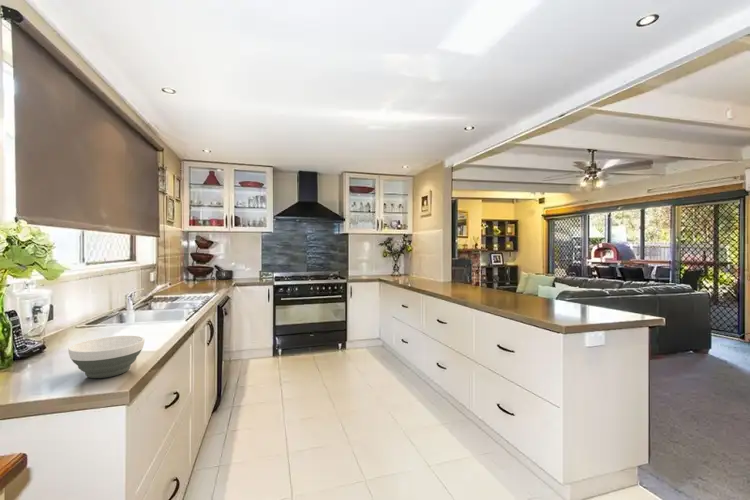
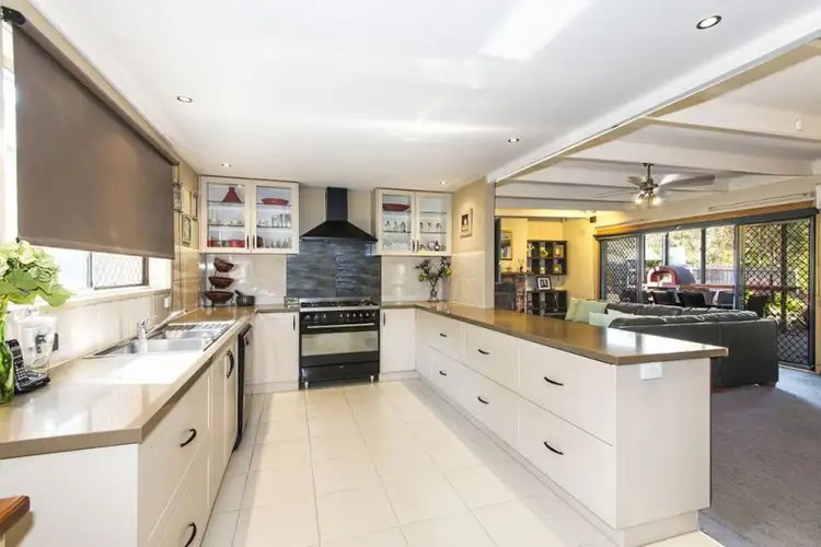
- bowl [67,335,145,379]
